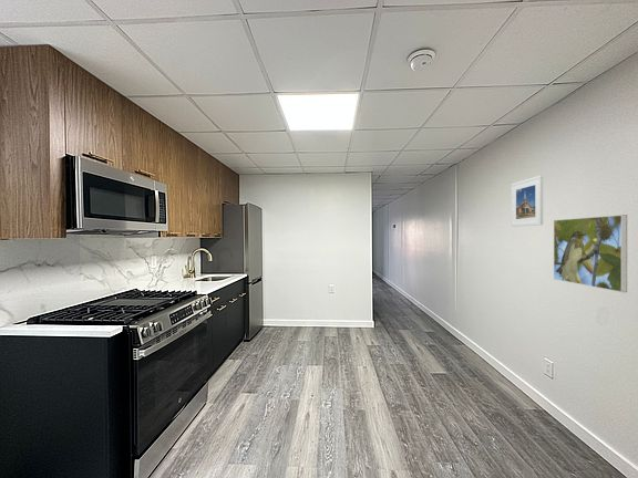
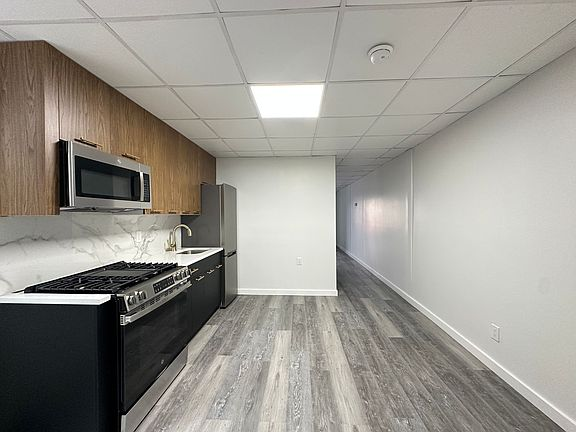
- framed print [511,175,544,228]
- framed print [553,214,628,293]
